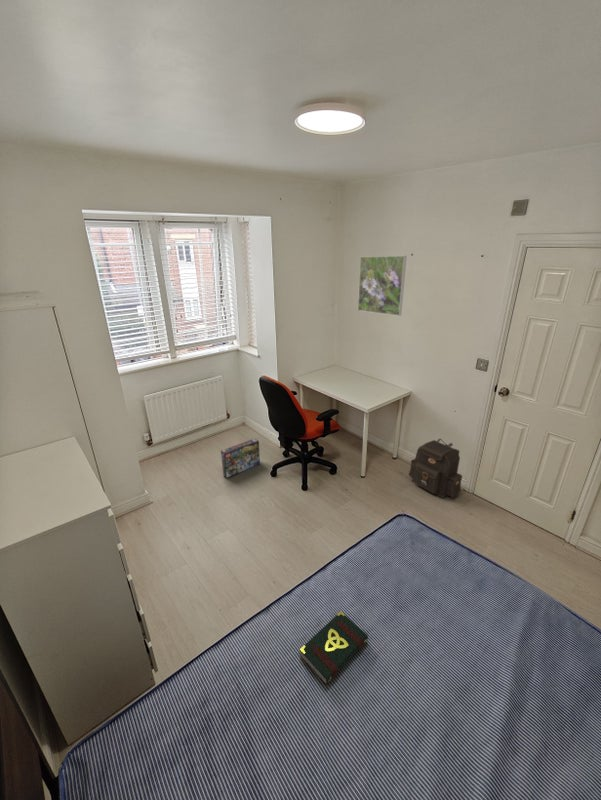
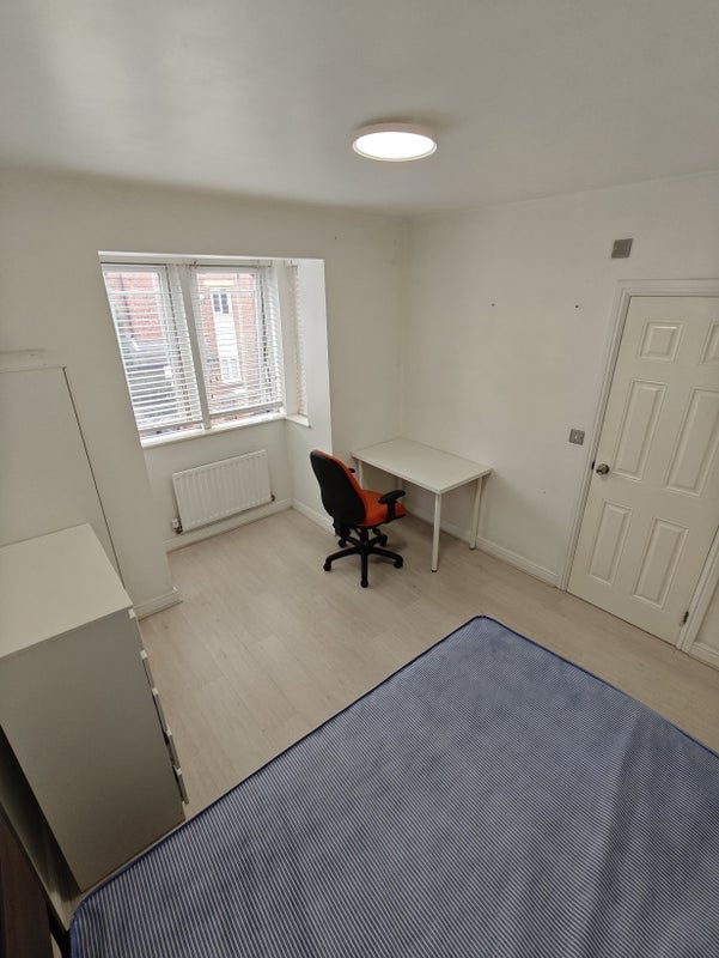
- backpack [408,438,463,499]
- box [220,438,261,479]
- book [299,610,369,686]
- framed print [357,255,408,317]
